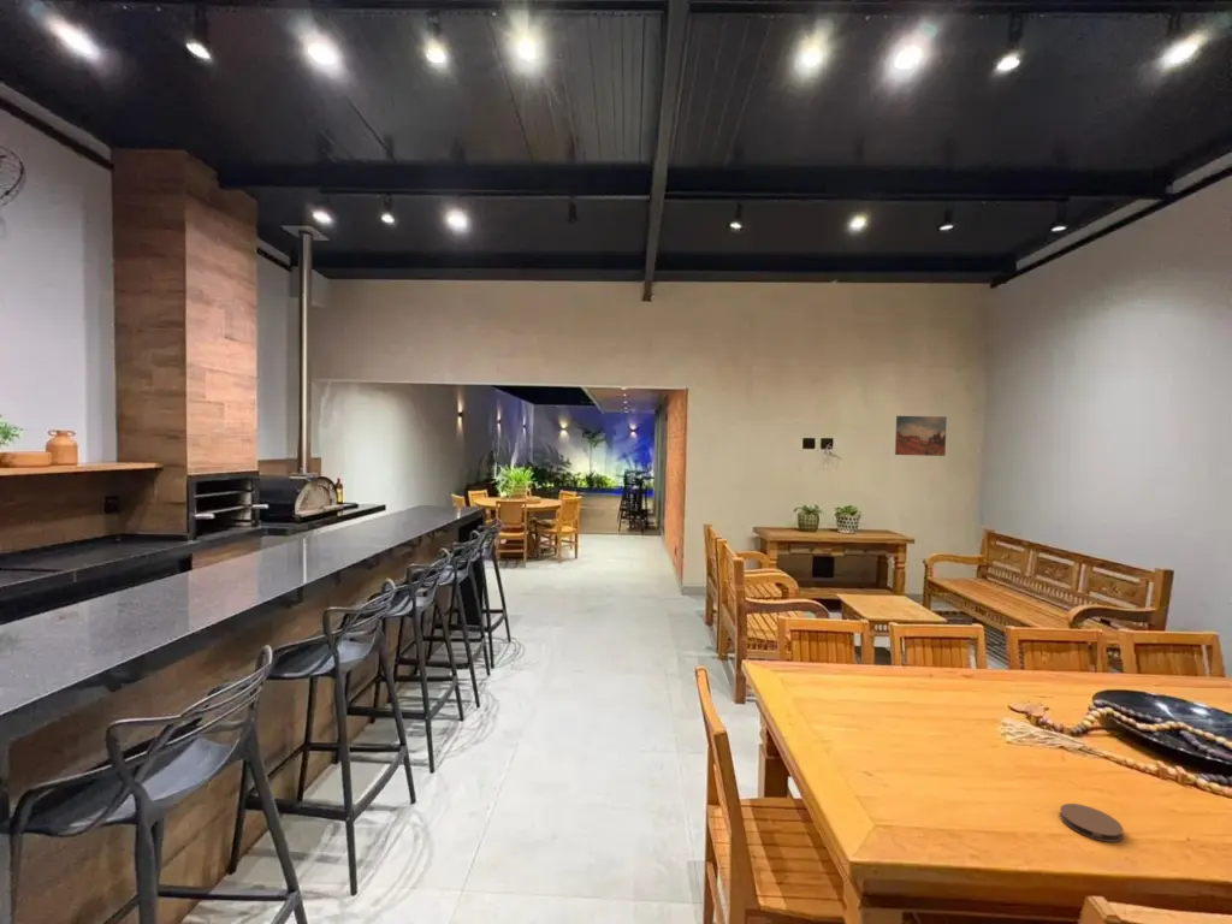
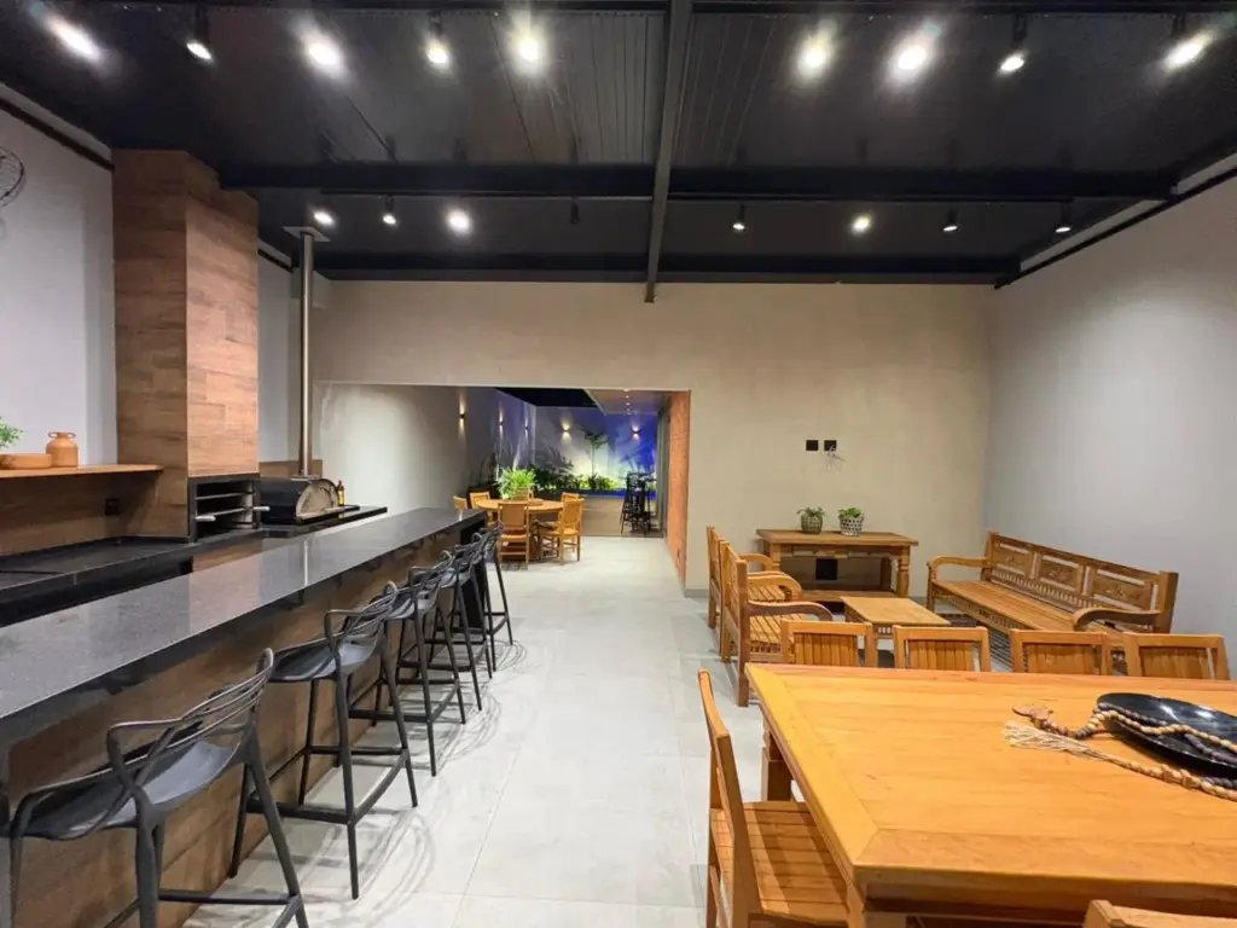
- wall art [894,415,948,457]
- coaster [1059,802,1125,843]
